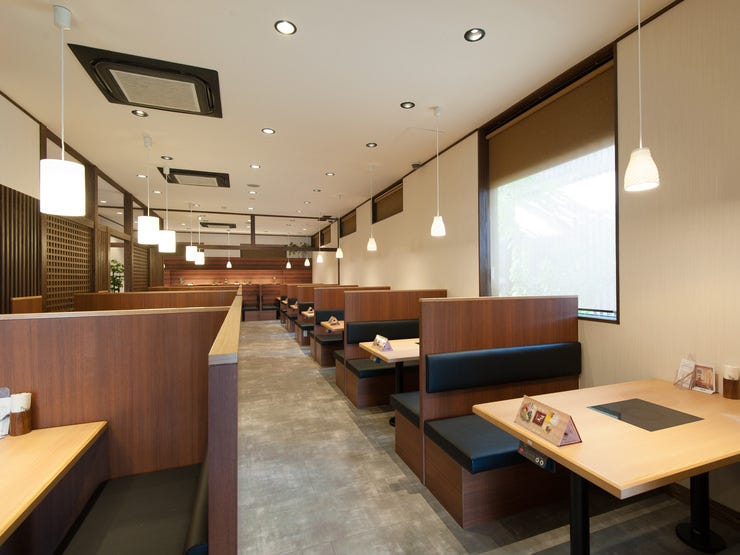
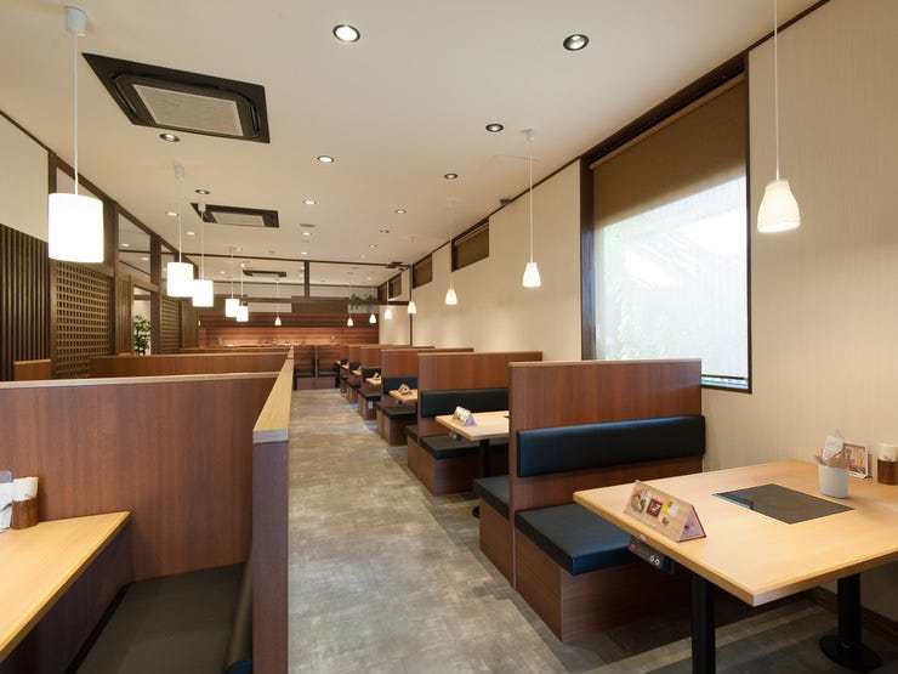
+ utensil holder [812,451,856,499]
